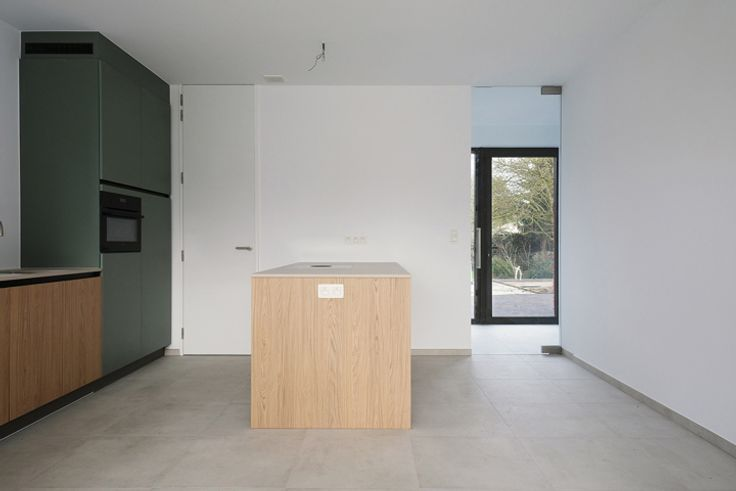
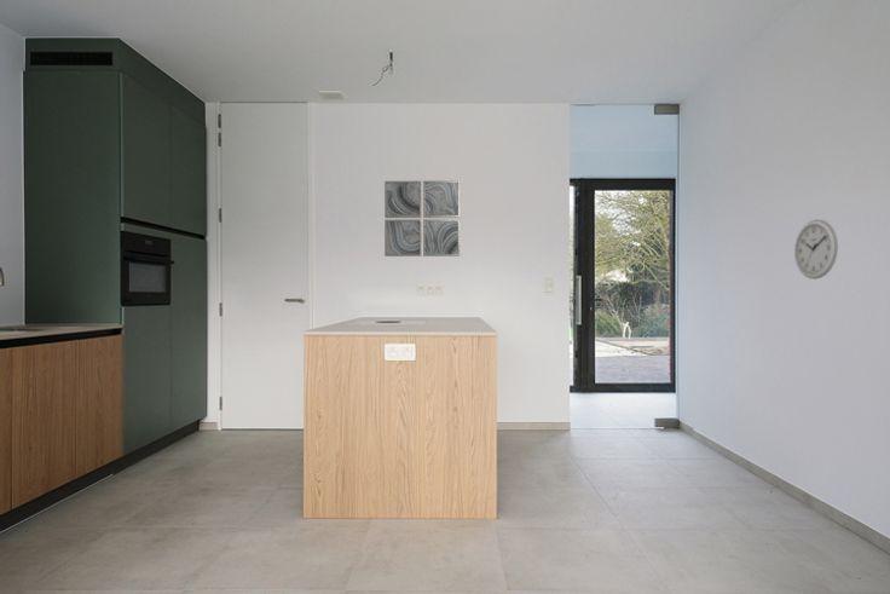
+ wall art [383,179,461,258]
+ wall clock [793,219,839,281]
